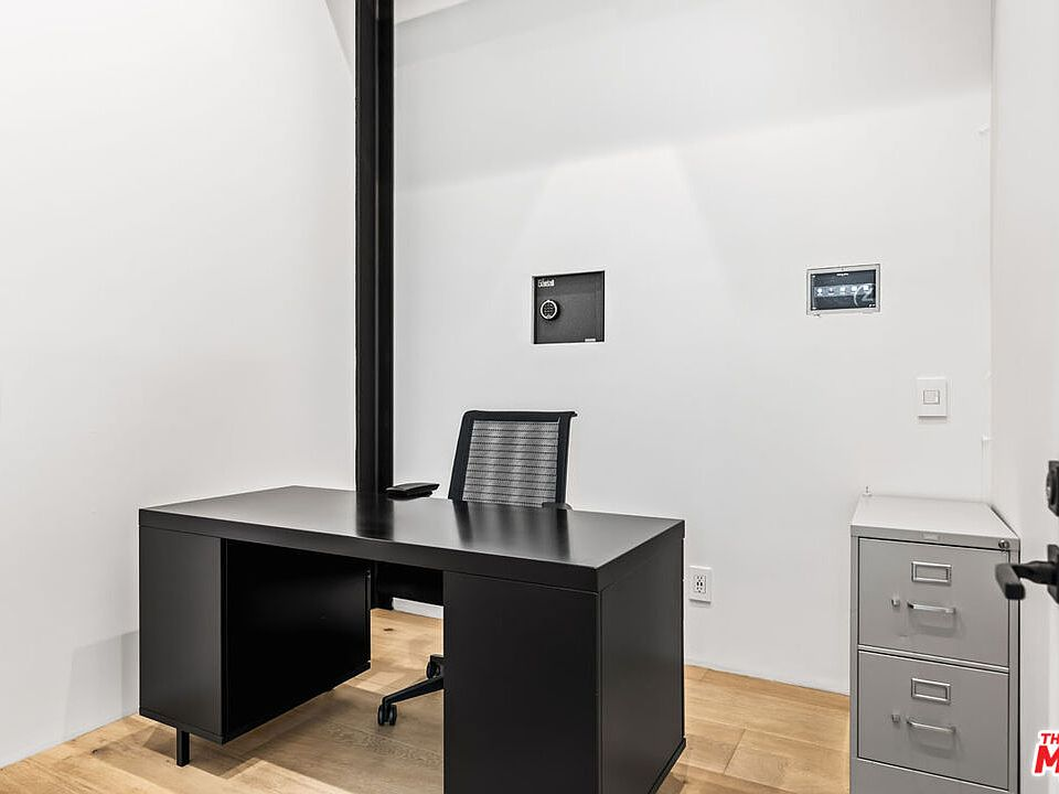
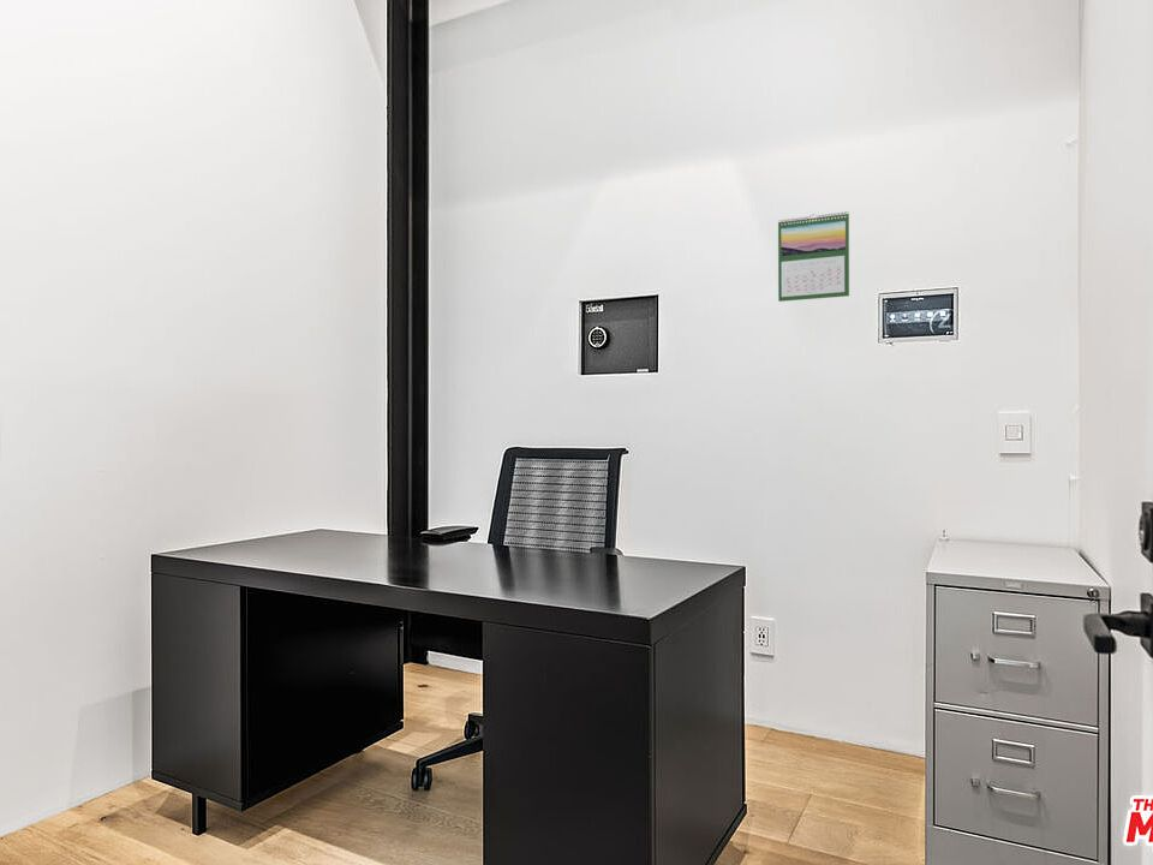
+ calendar [777,210,850,303]
